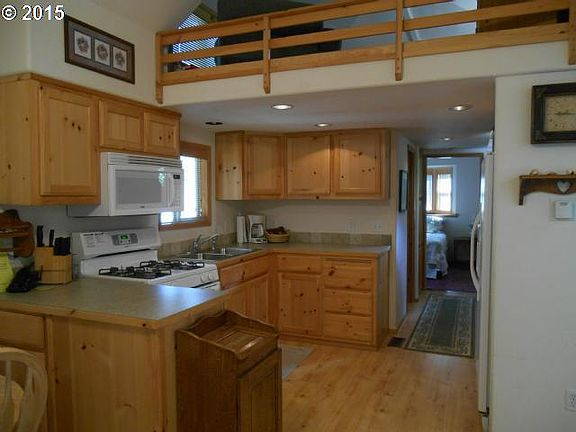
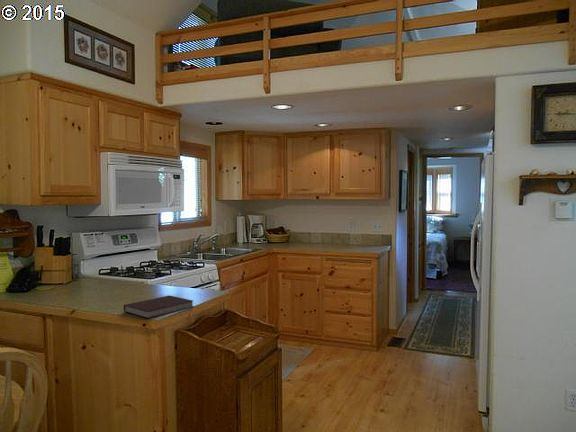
+ notebook [123,294,194,319]
